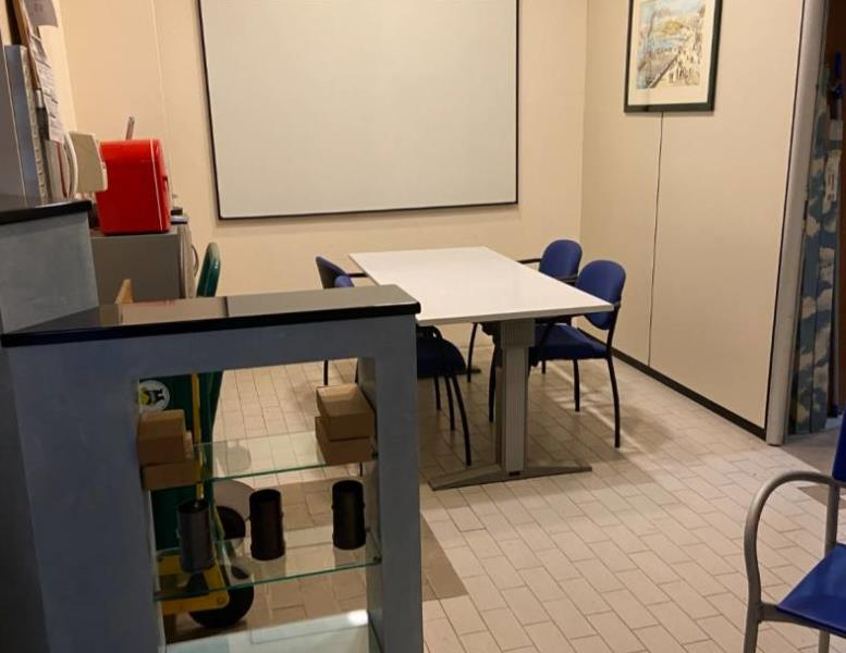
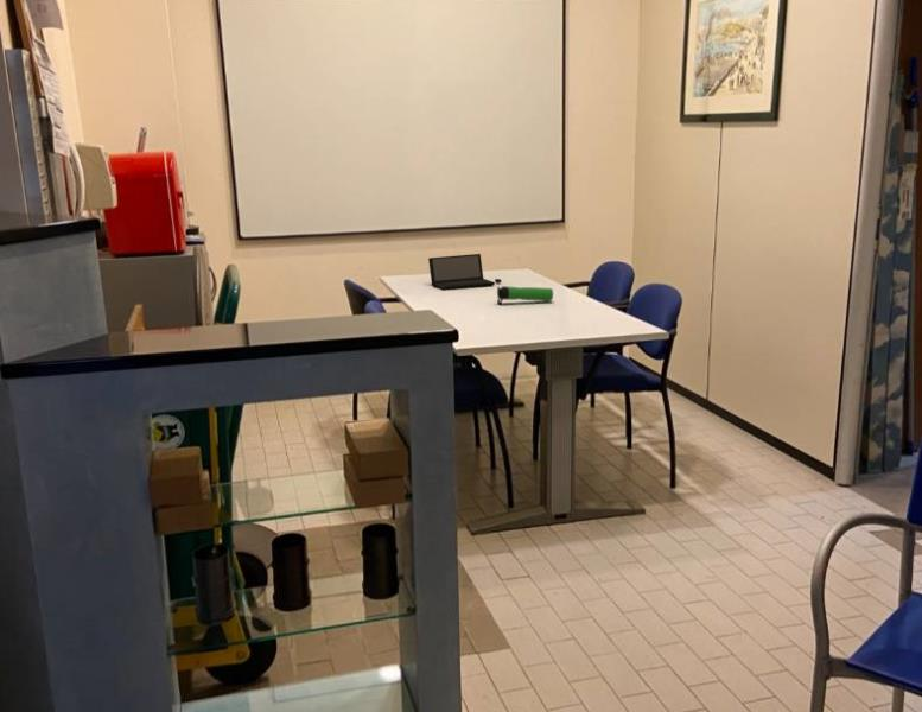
+ laptop computer [427,253,502,292]
+ bottle [496,285,554,306]
